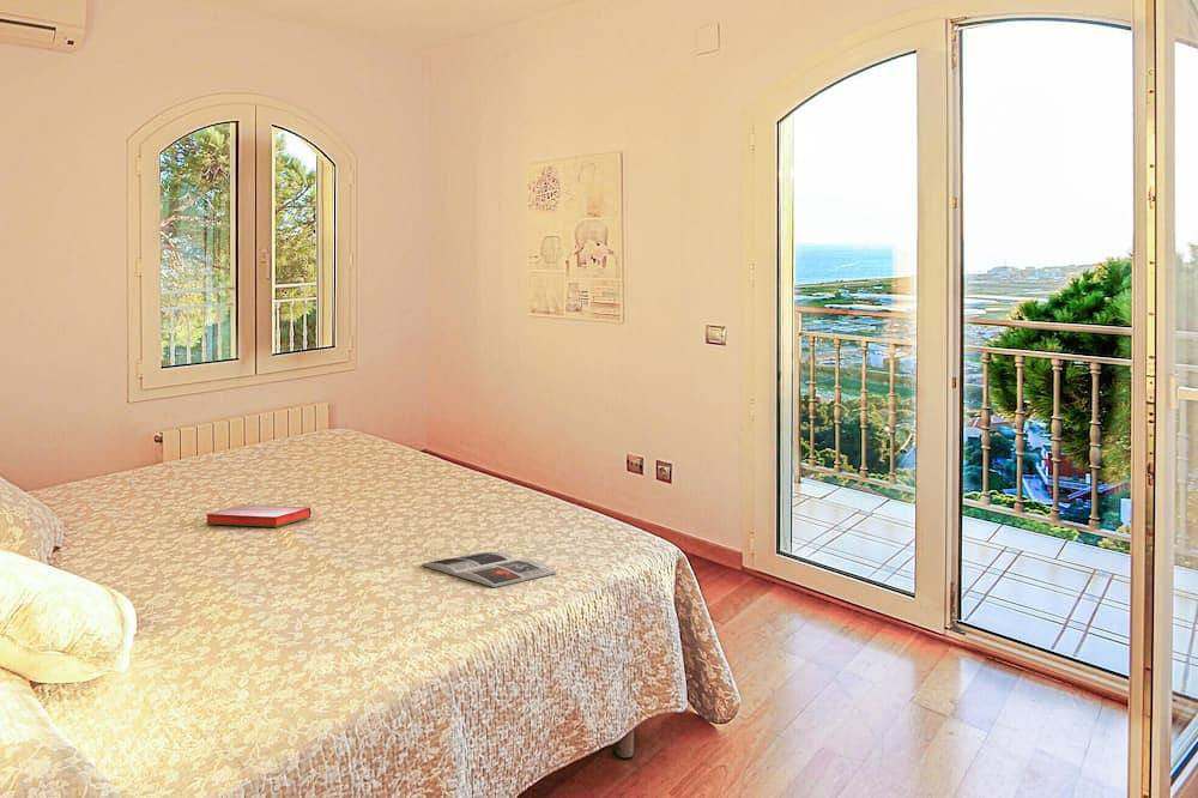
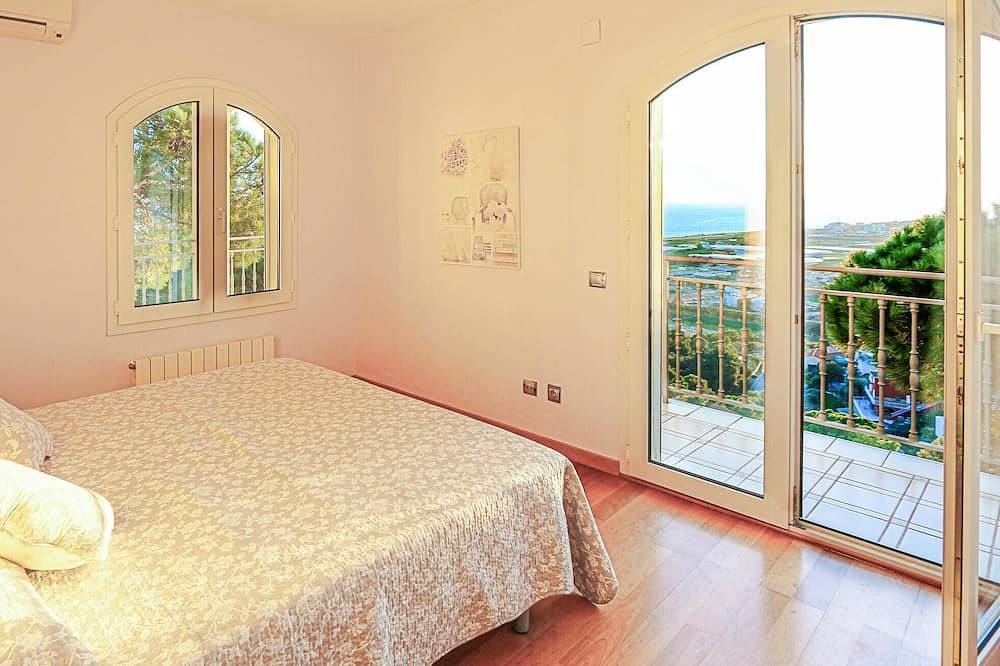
- magazine [420,550,558,588]
- hardback book [204,503,313,528]
